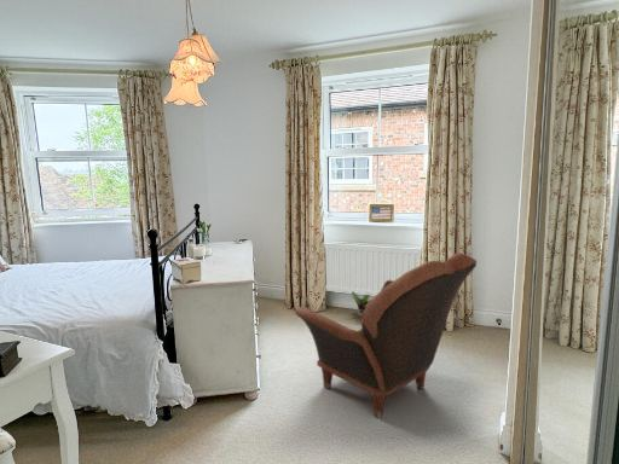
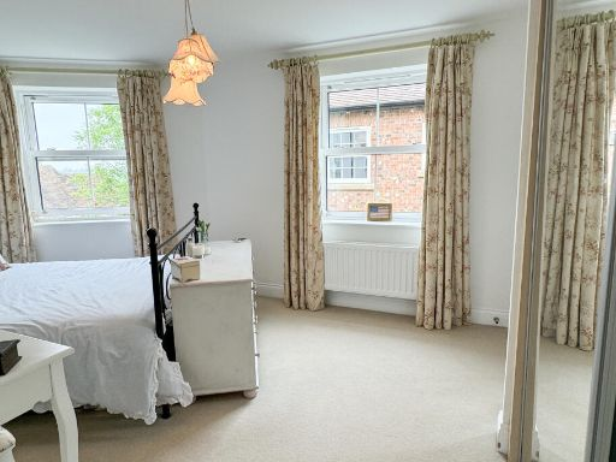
- potted plant [351,291,374,319]
- armchair [294,251,478,419]
